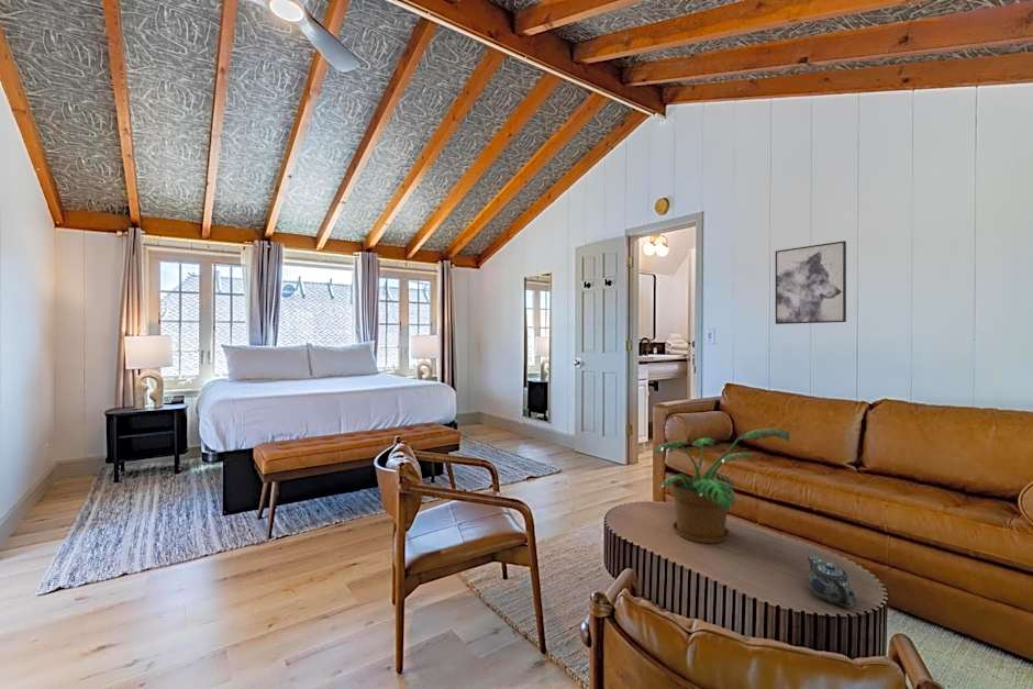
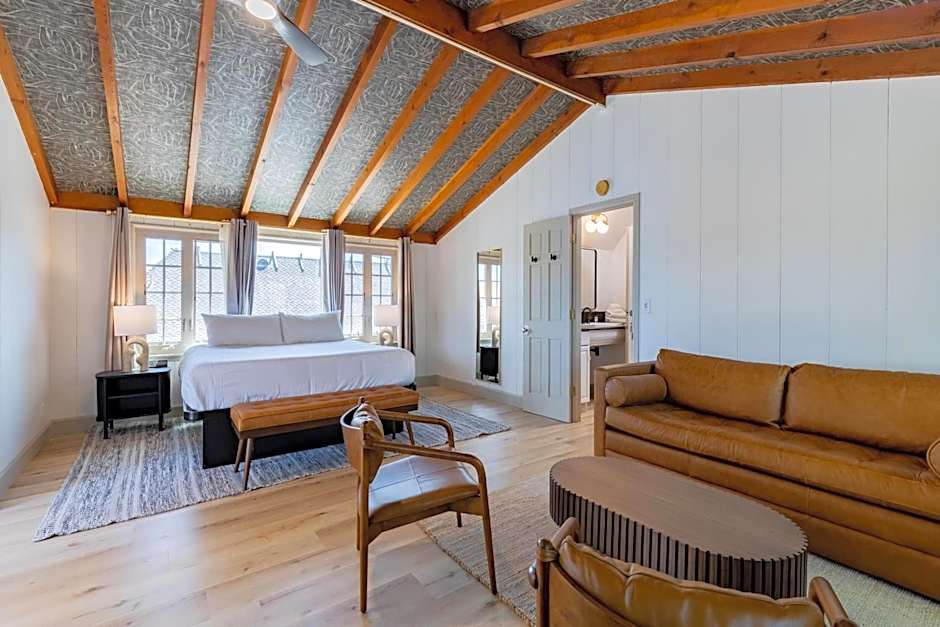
- chinaware [807,556,857,608]
- wall art [775,240,847,325]
- potted plant [654,427,791,544]
